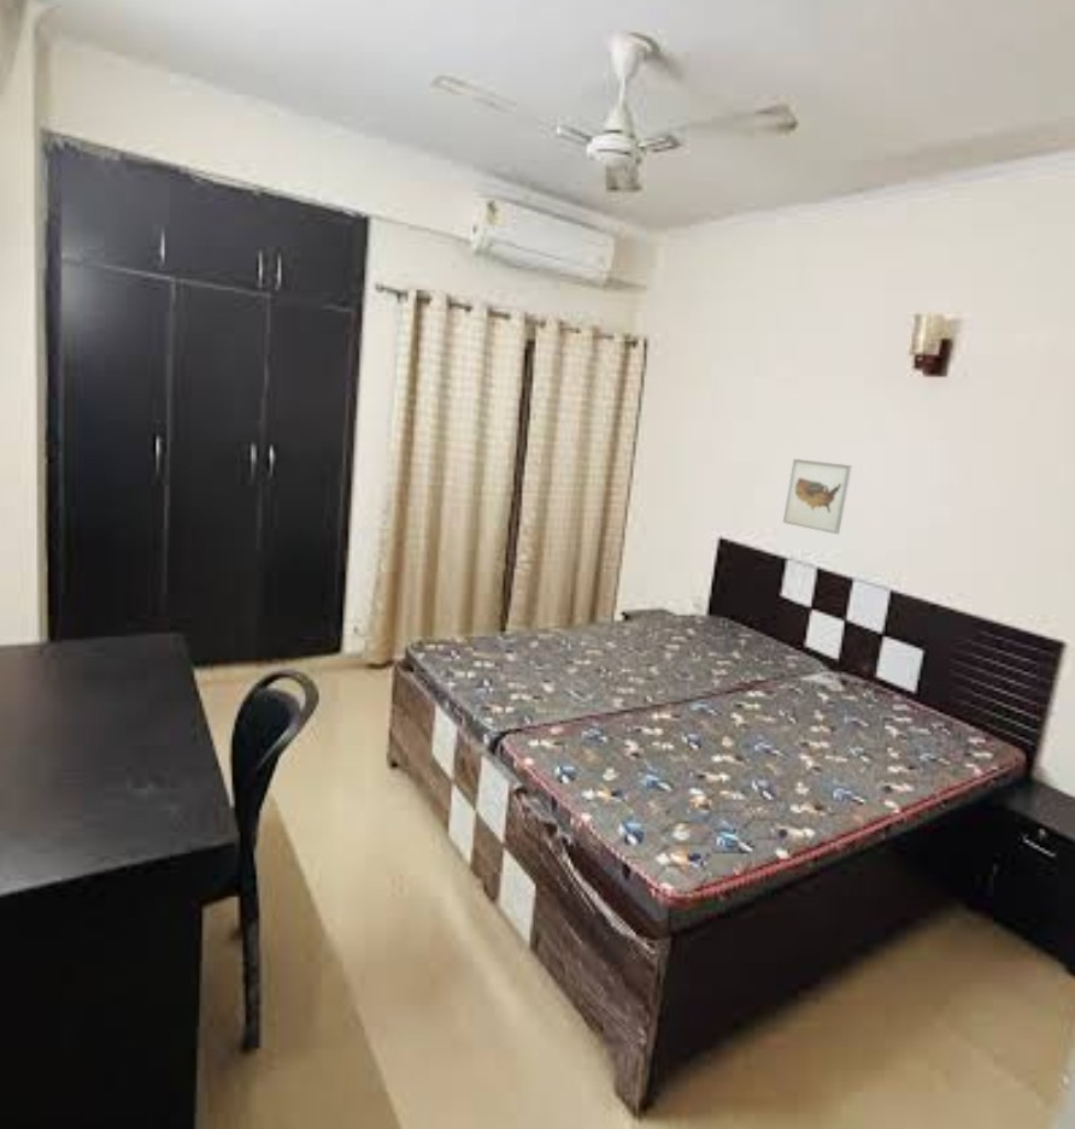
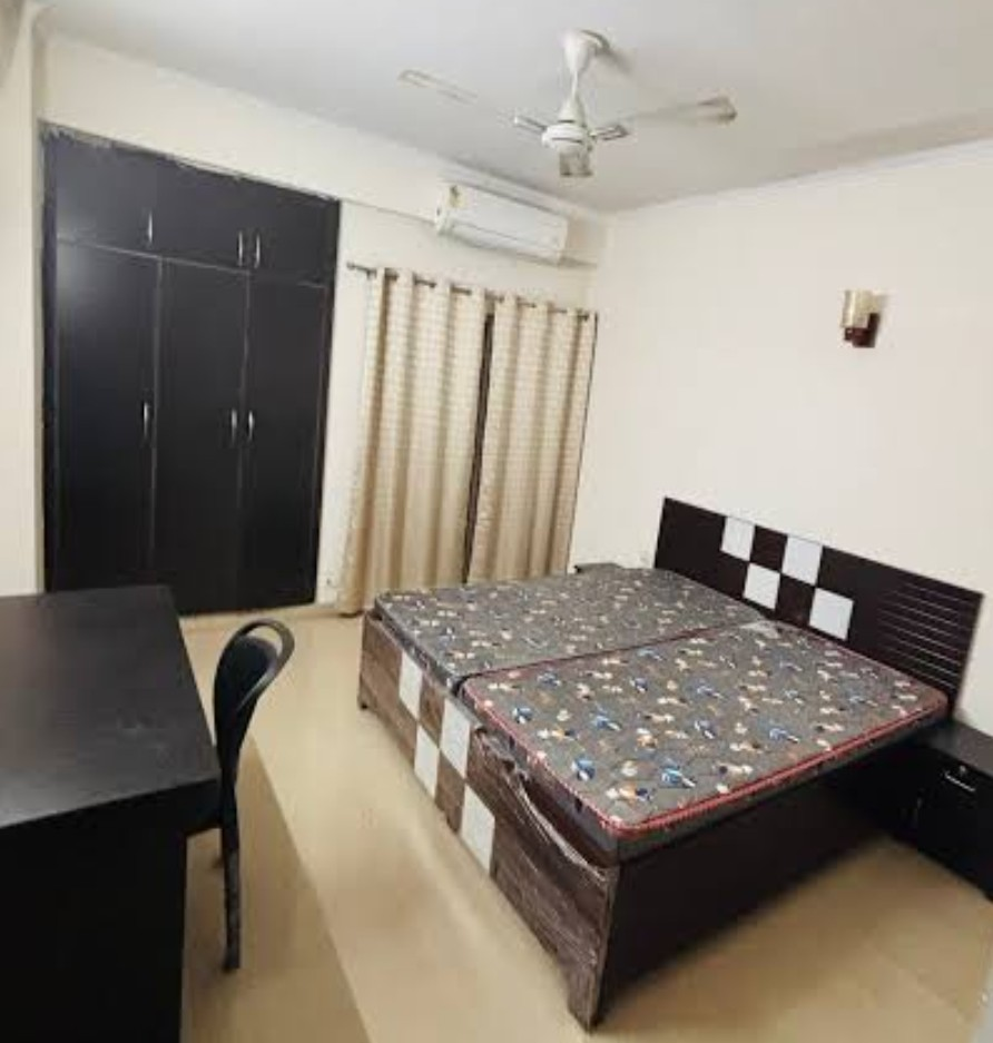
- wall art [782,458,853,535]
